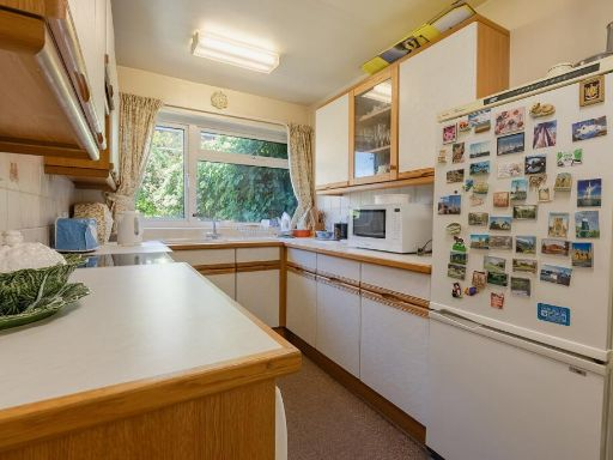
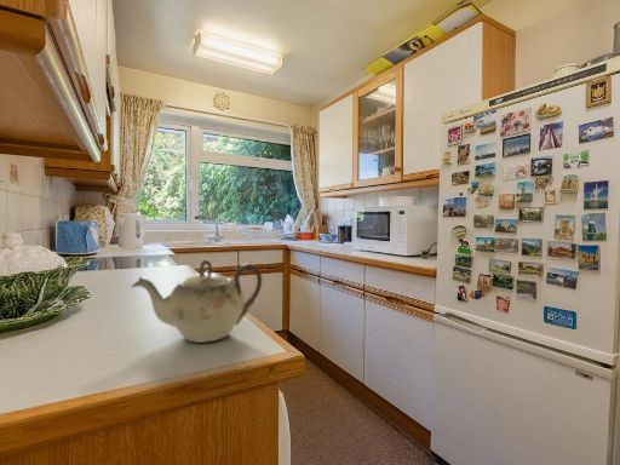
+ teapot [130,258,263,344]
